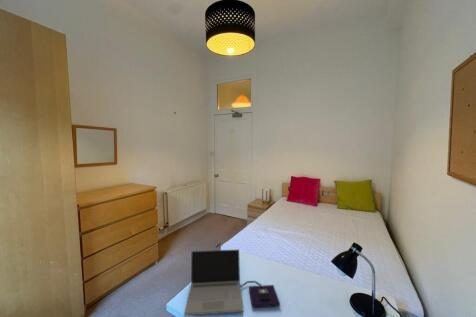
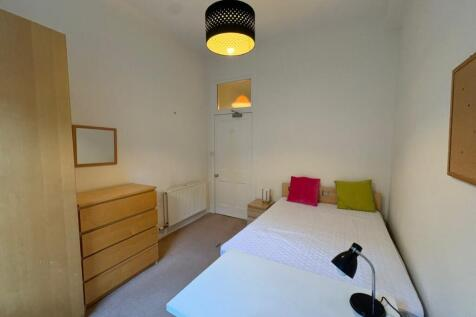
- laptop computer [183,248,281,317]
